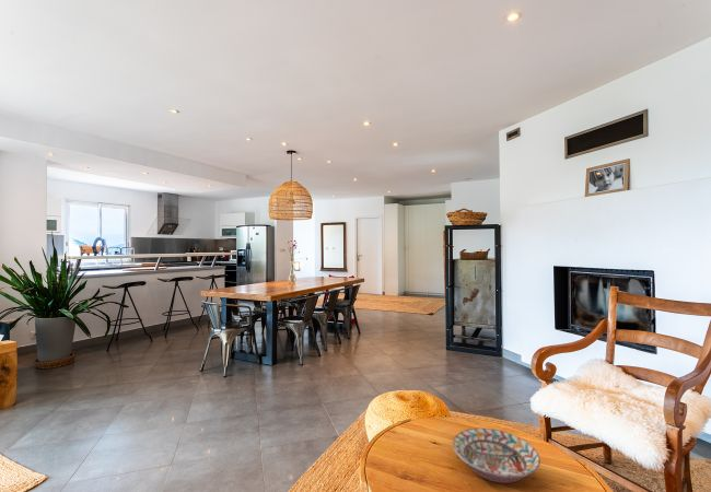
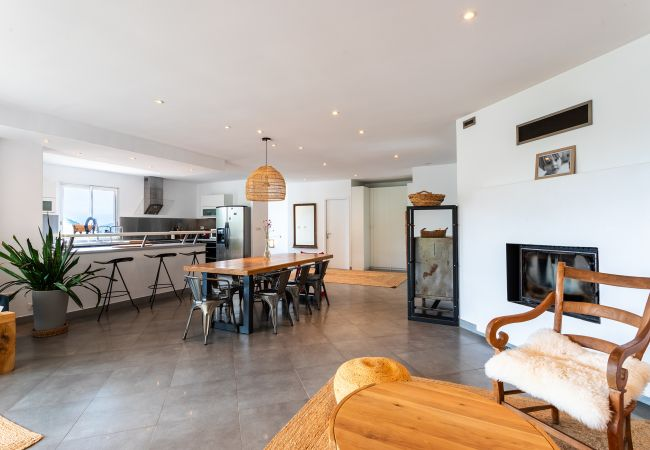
- decorative bowl [452,427,541,484]
